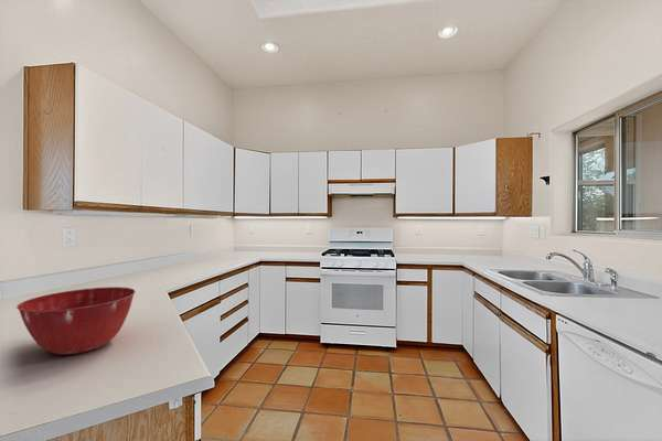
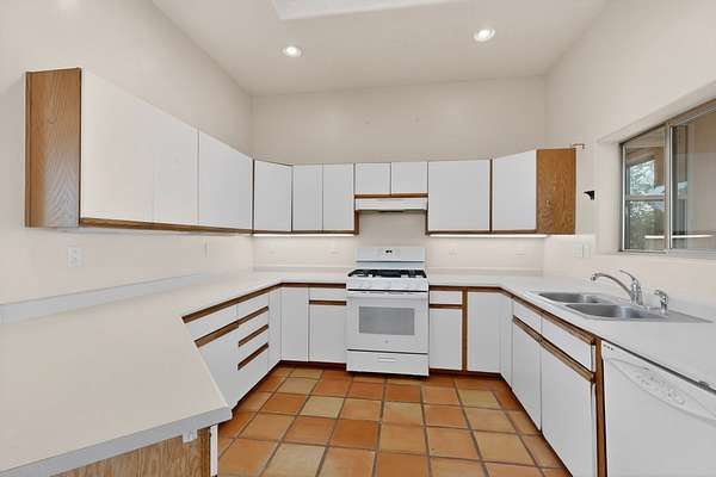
- mixing bowl [15,286,137,356]
